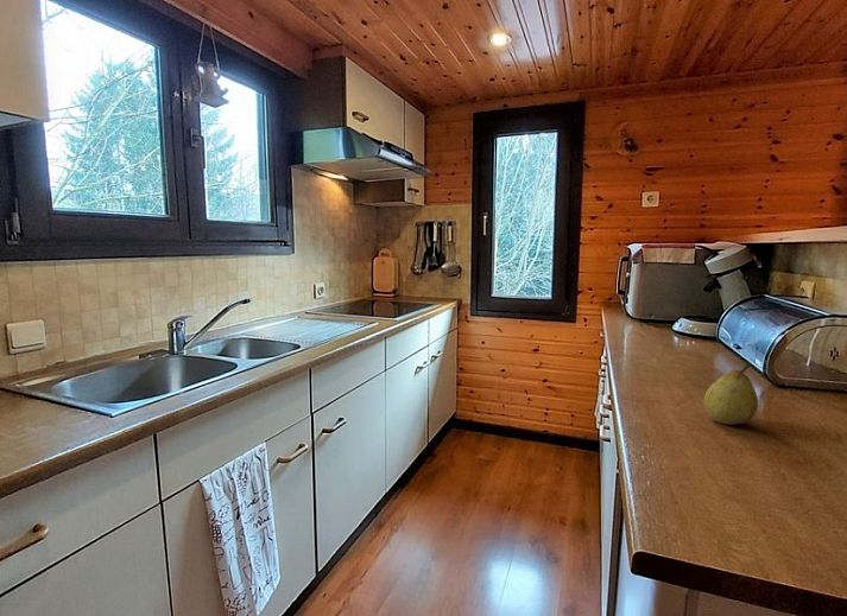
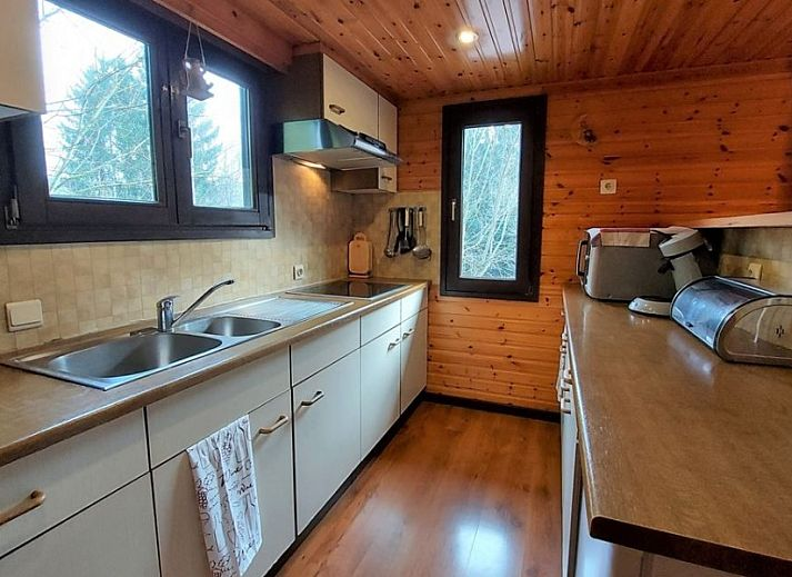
- fruit [702,362,759,426]
